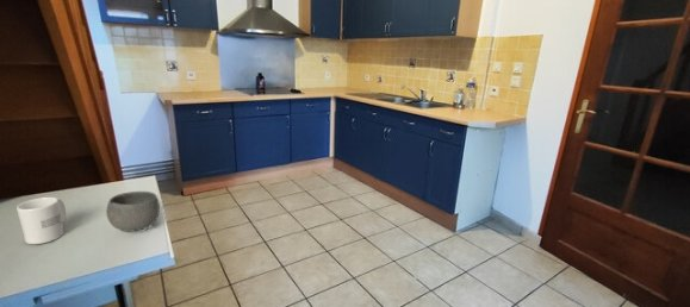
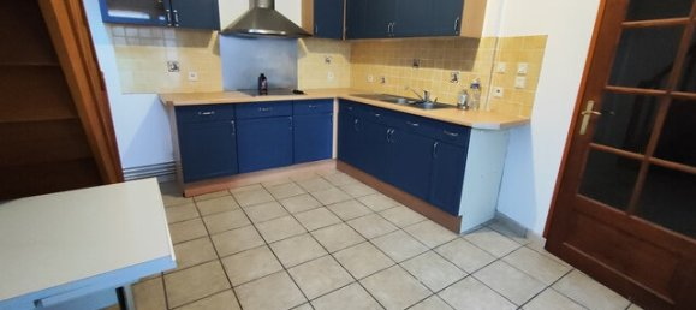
- bowl [105,190,161,233]
- mug [15,196,67,245]
